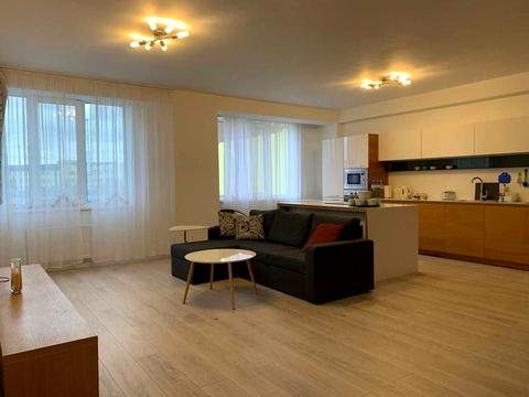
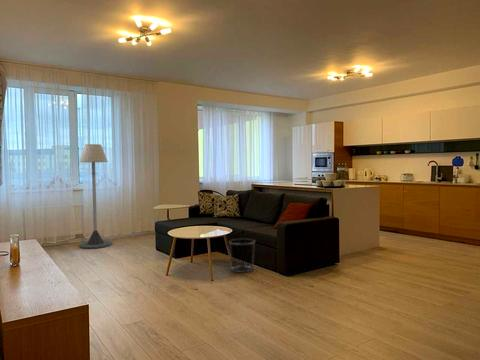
+ waste bin [228,237,256,273]
+ floor lamp [78,143,113,250]
